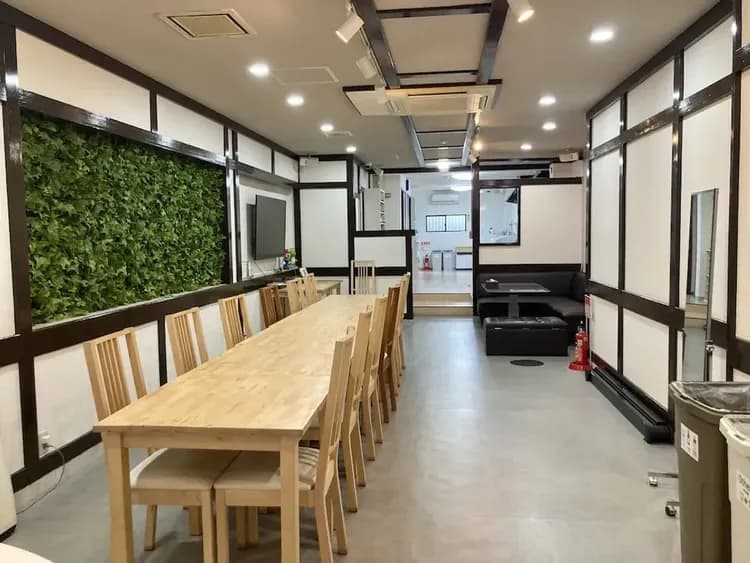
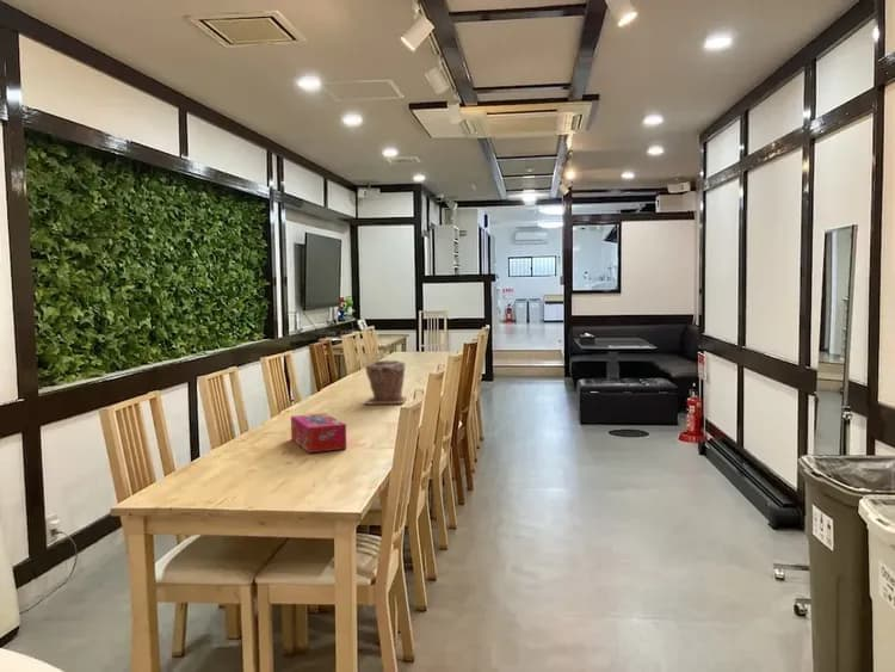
+ tissue box [290,412,347,454]
+ plant pot [364,358,408,406]
